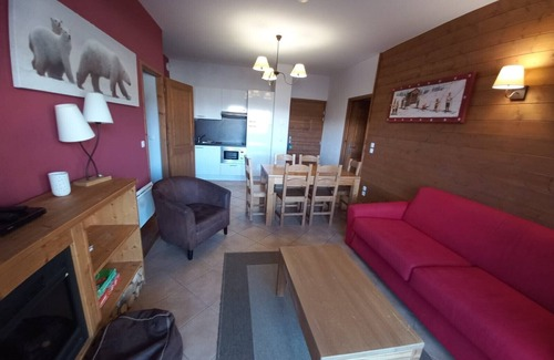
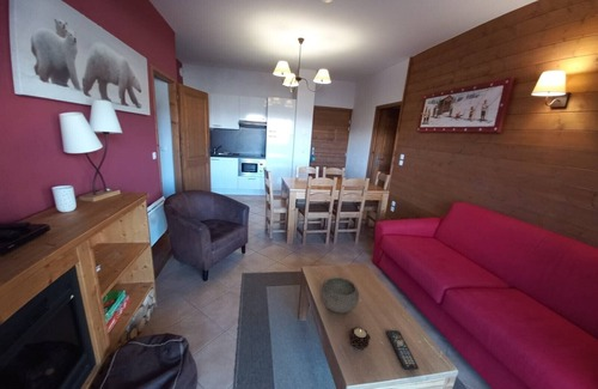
+ candle [348,326,372,352]
+ remote control [385,329,420,371]
+ bowl [319,276,360,315]
